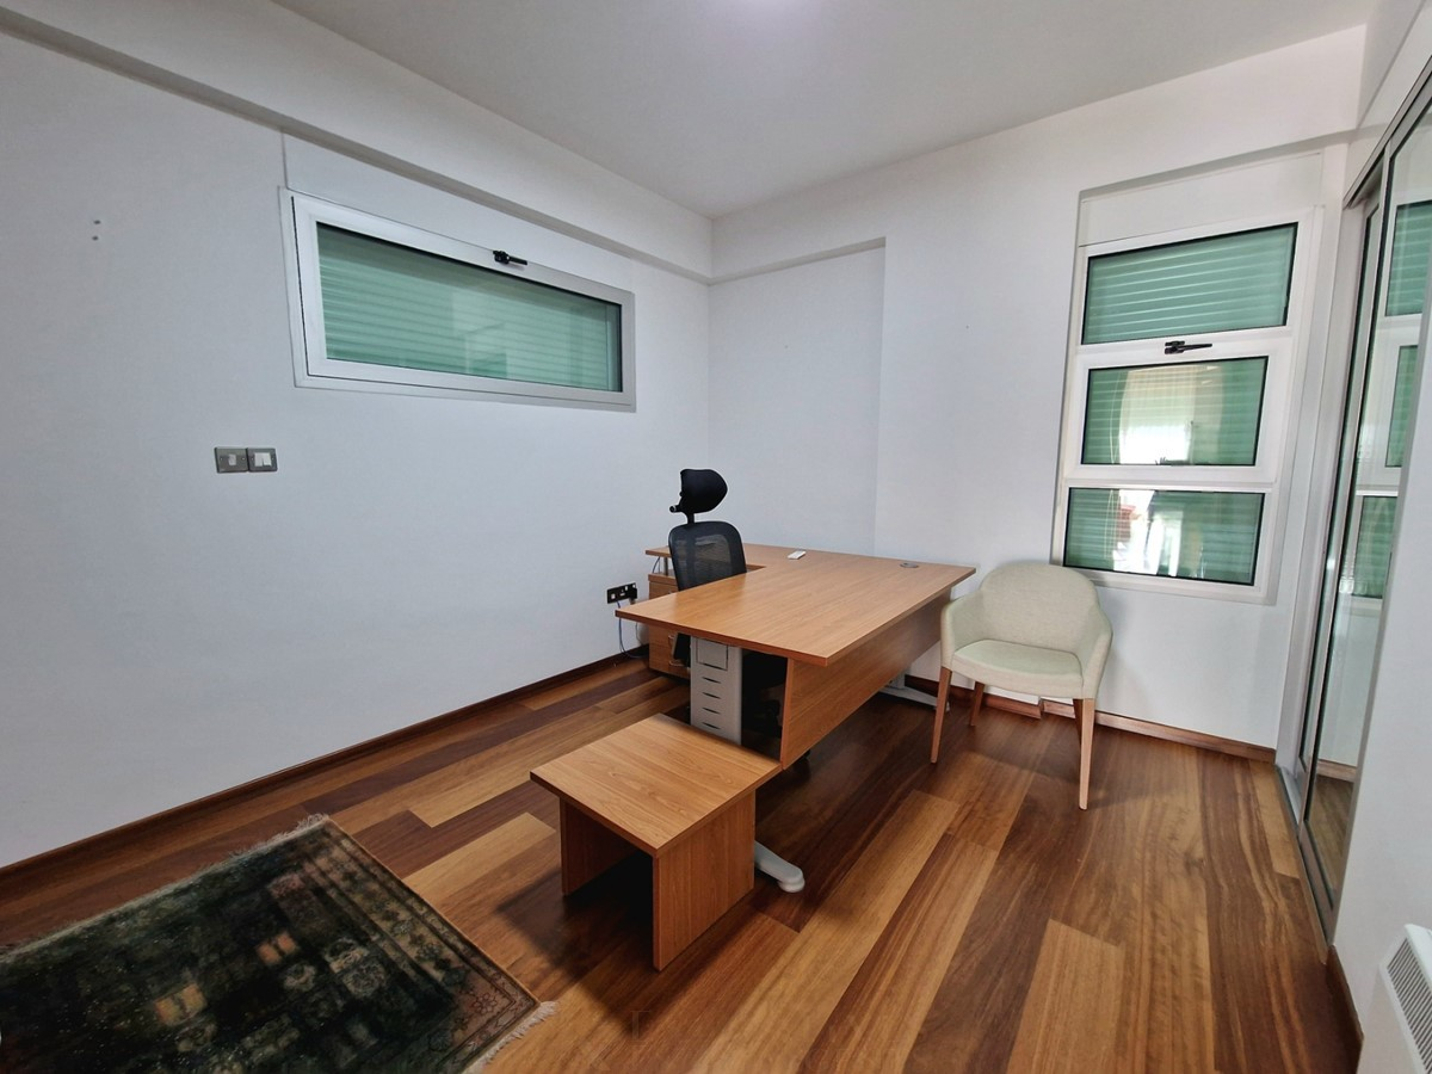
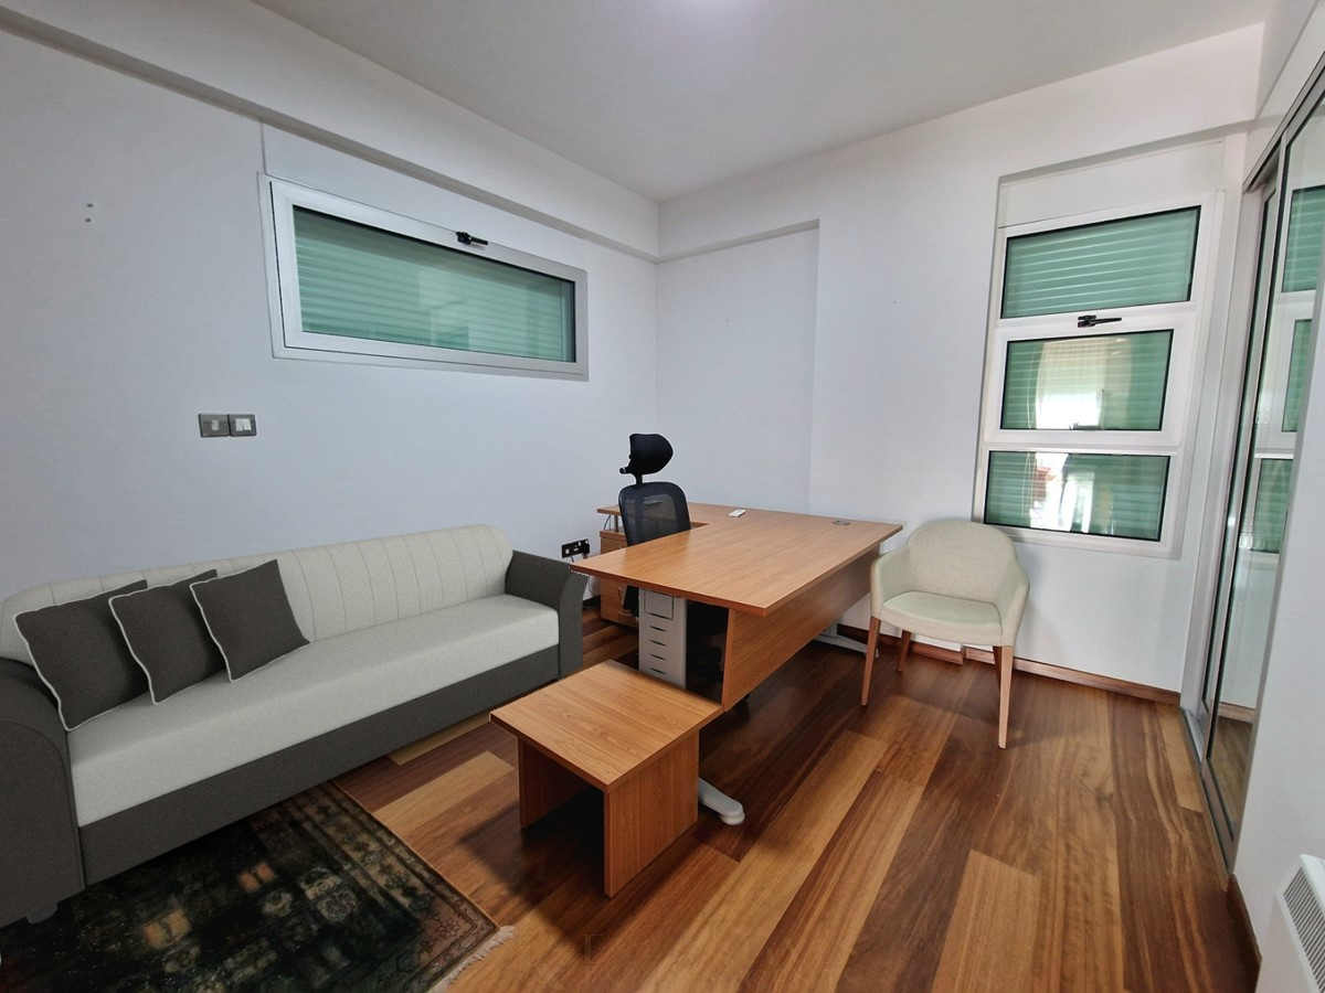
+ sofa [0,523,590,929]
